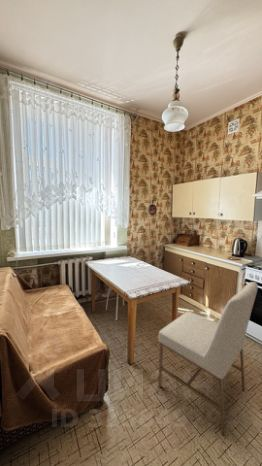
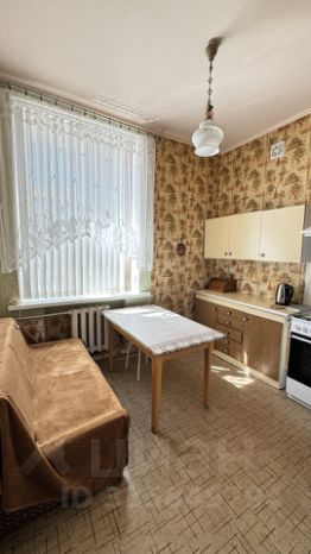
- chair [157,281,259,438]
